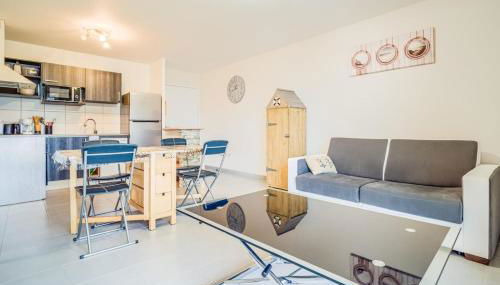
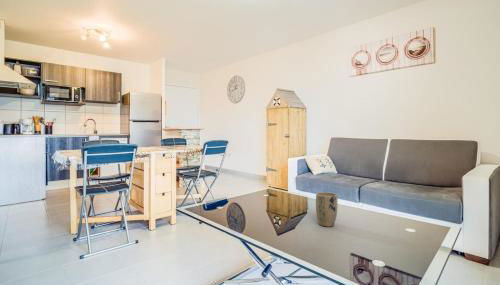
+ plant pot [315,191,338,228]
